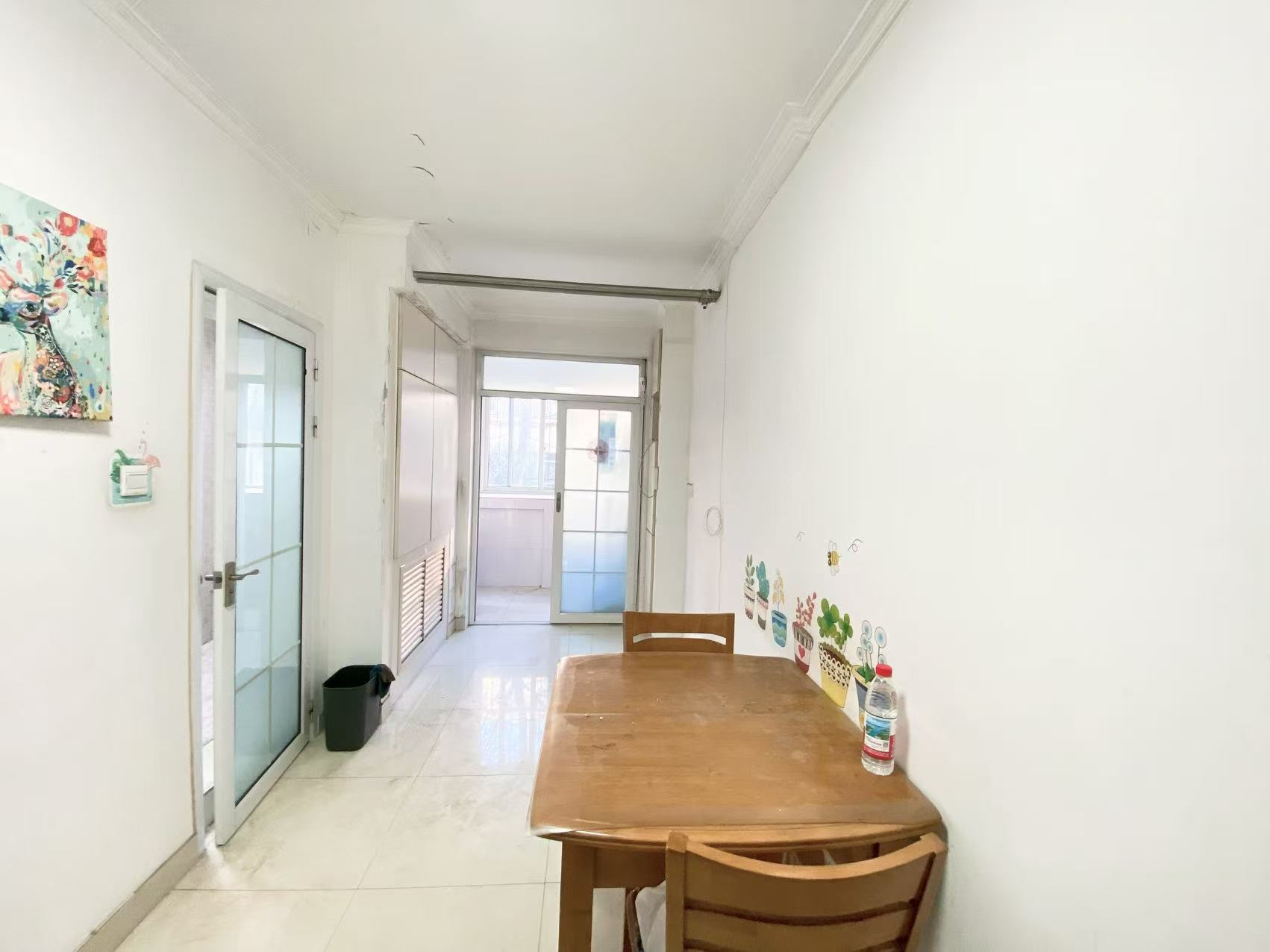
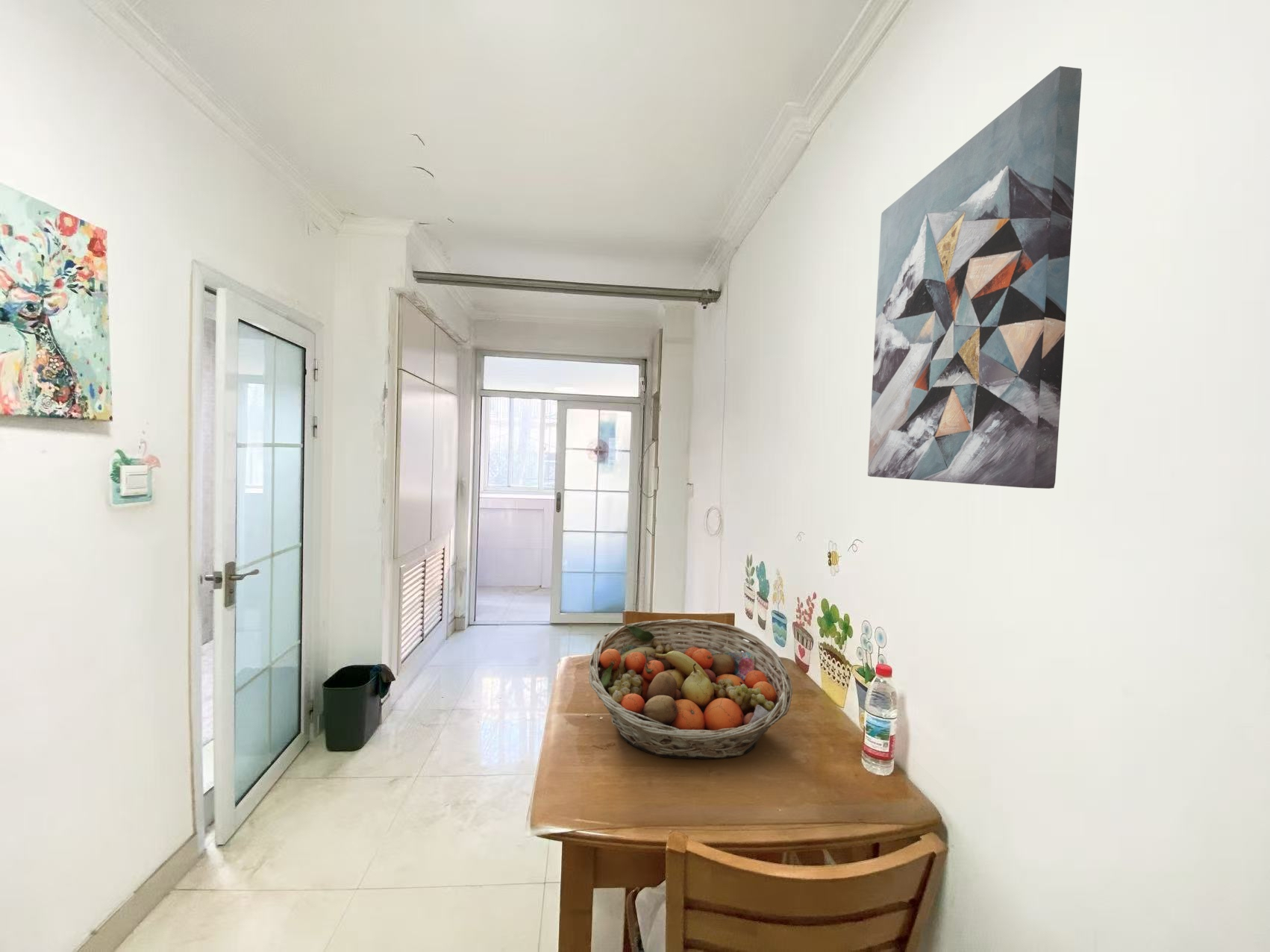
+ fruit basket [588,619,793,760]
+ wall art [867,66,1083,489]
